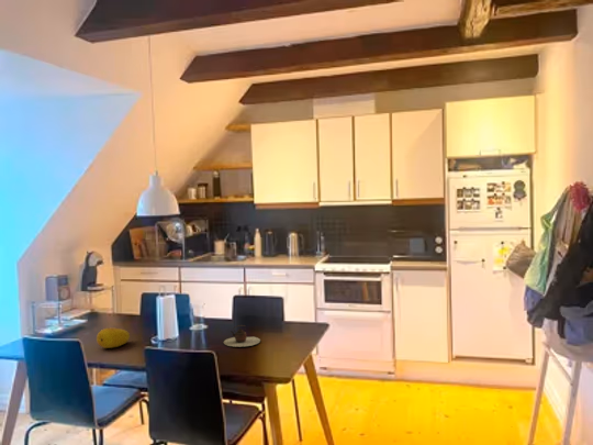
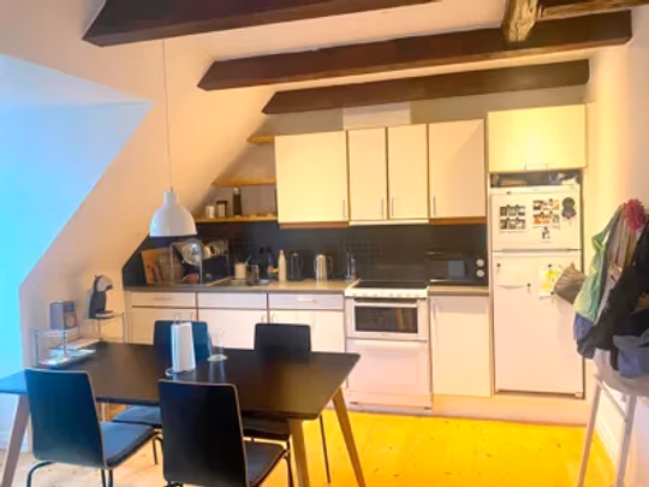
- fruit [96,327,131,349]
- teapot [223,324,261,347]
